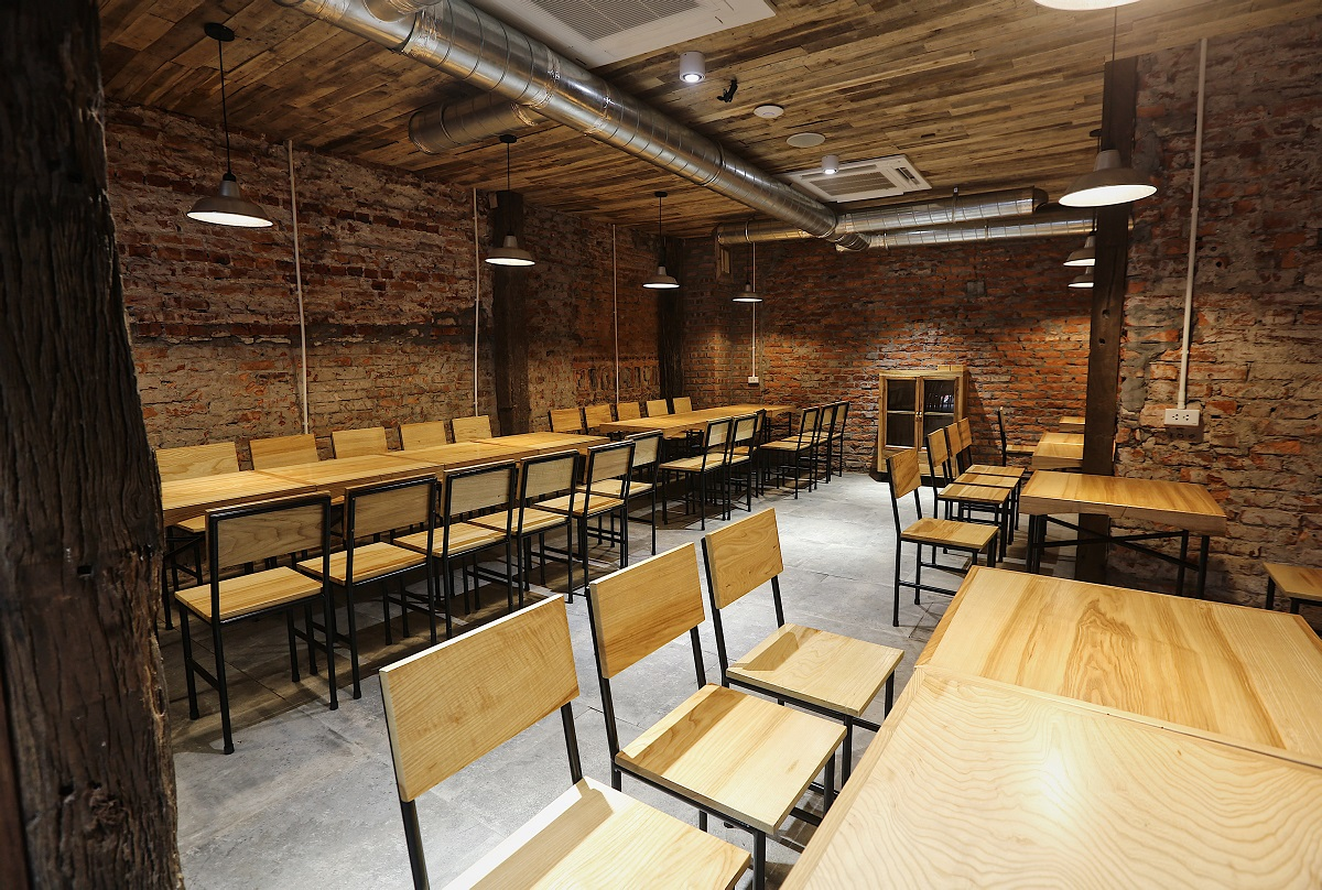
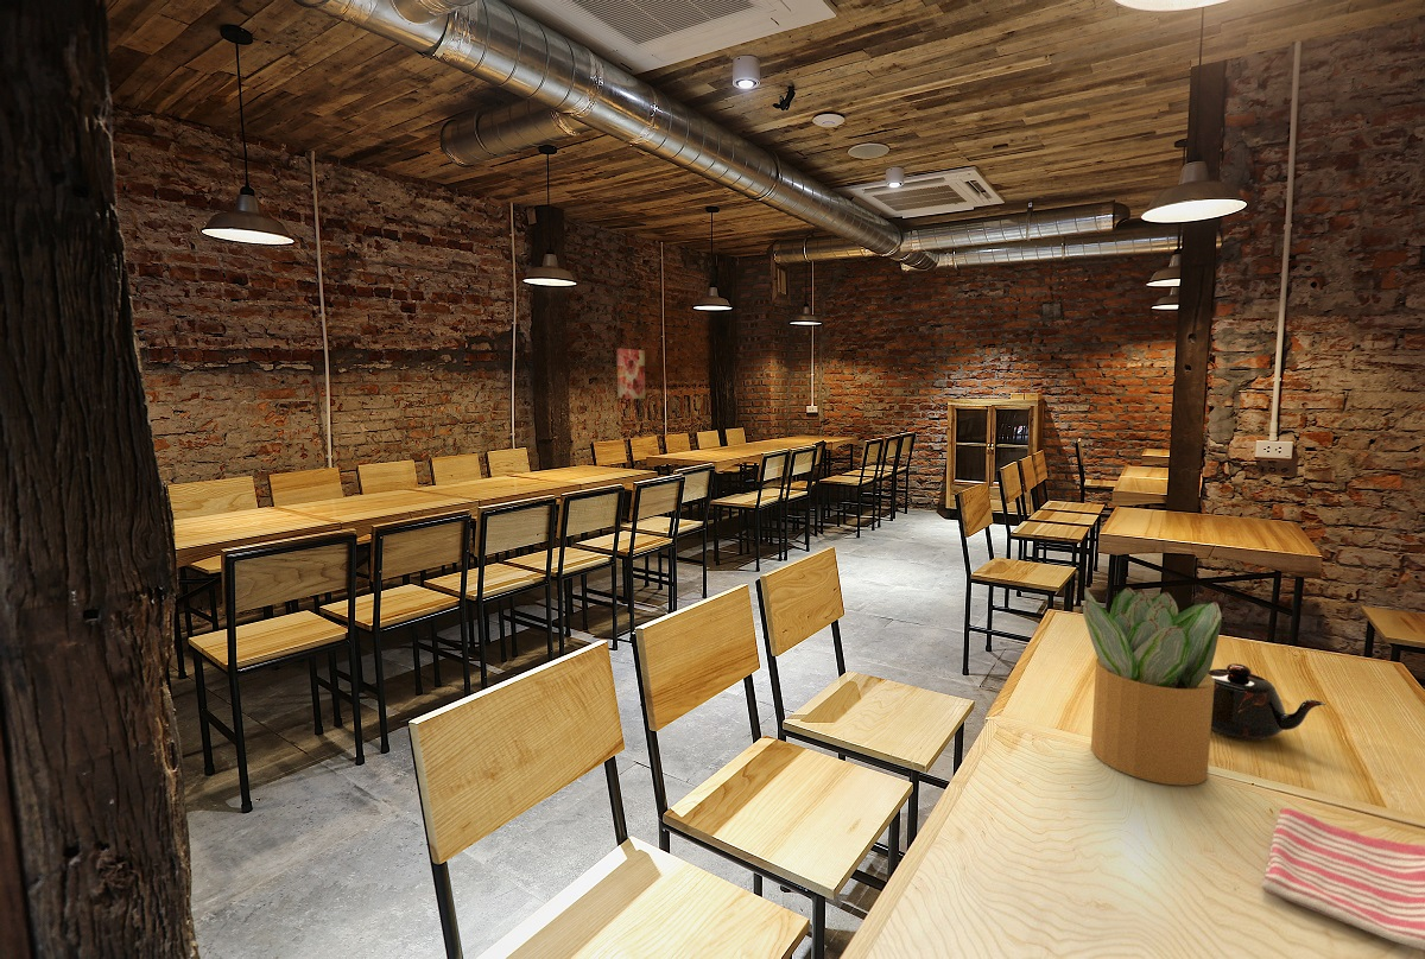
+ wall art [616,348,646,400]
+ dish towel [1261,807,1425,953]
+ potted plant [1082,586,1224,787]
+ teapot [1209,662,1326,742]
